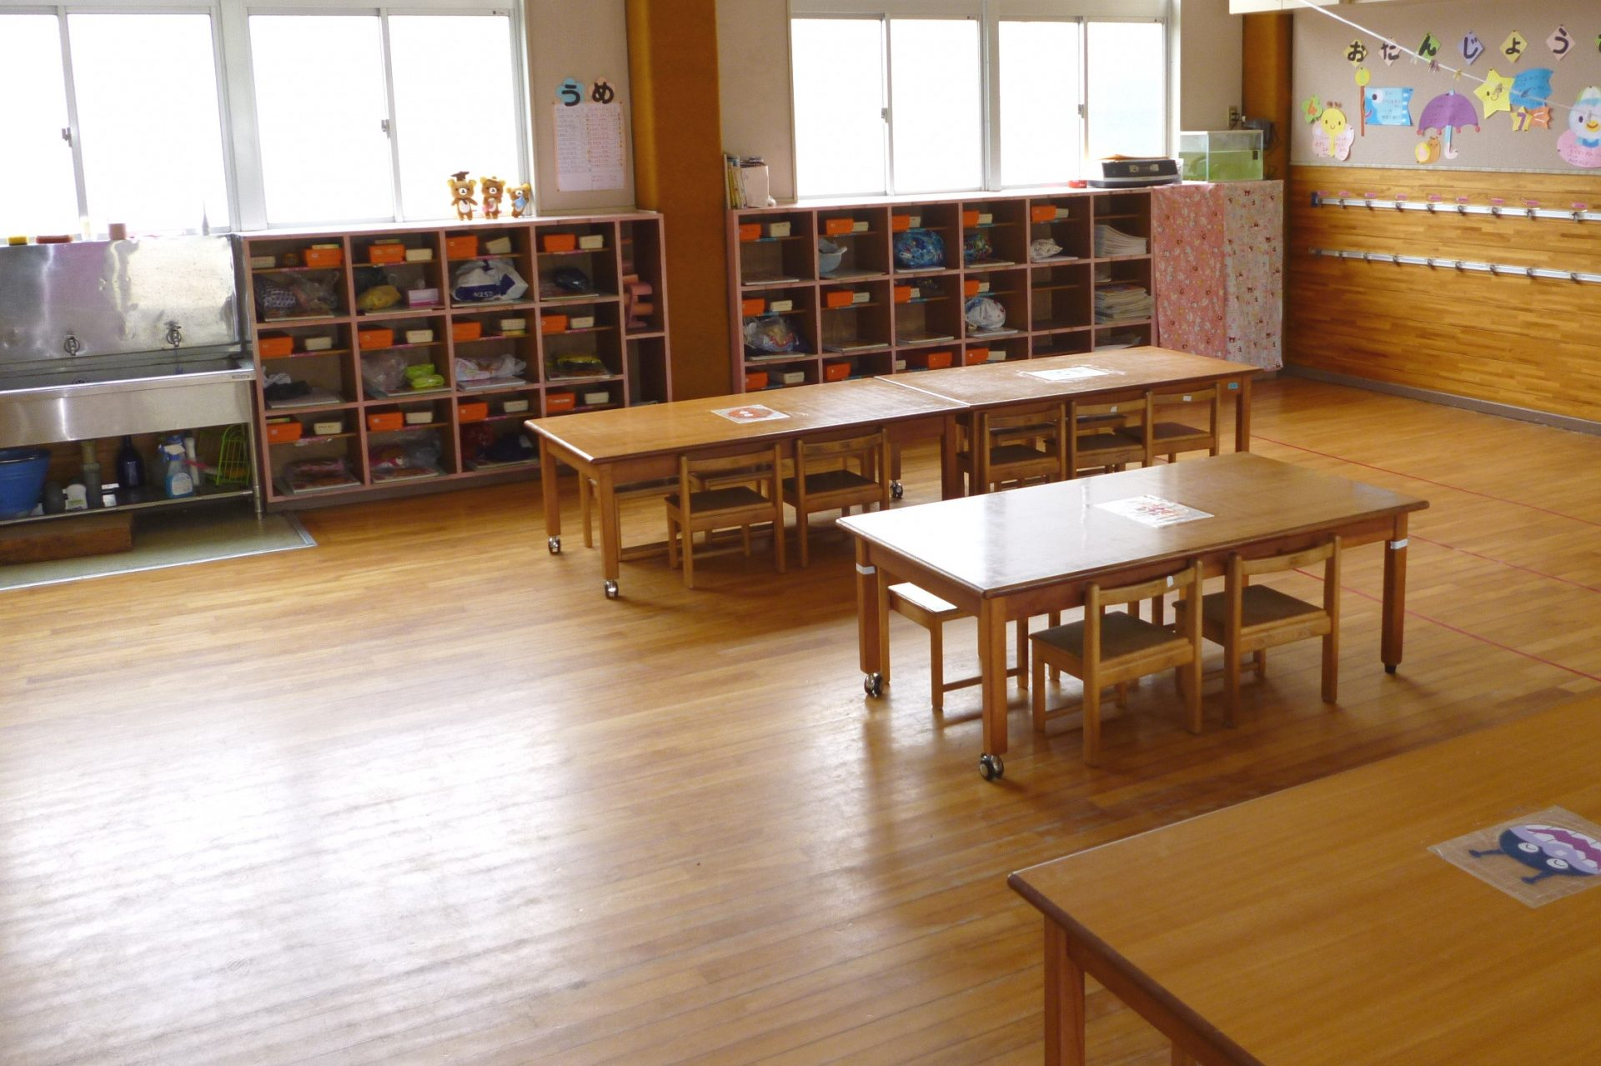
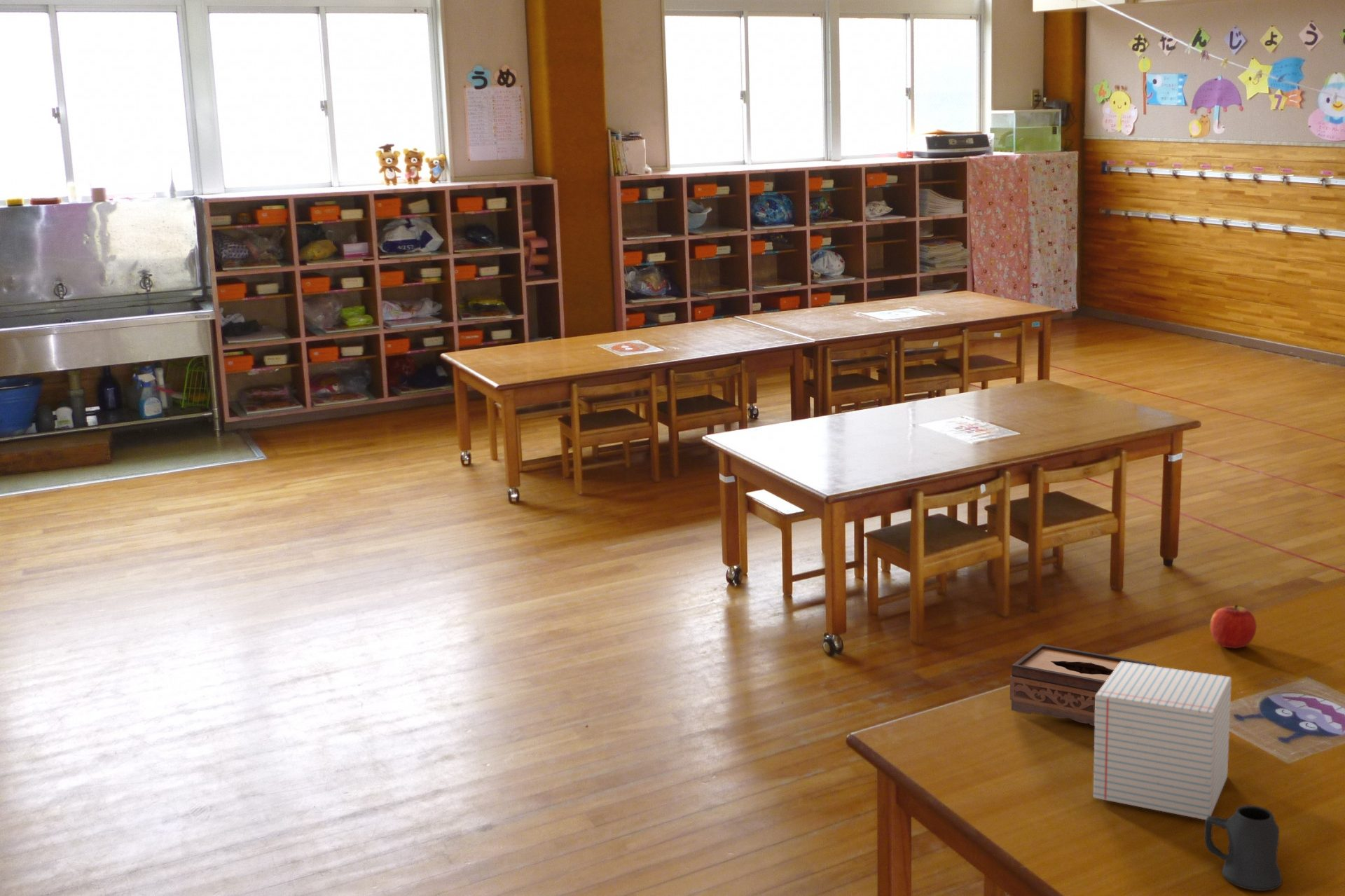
+ apple [1210,605,1257,649]
+ notepad [1093,661,1232,820]
+ mug [1204,804,1283,892]
+ tissue box [1009,643,1157,726]
